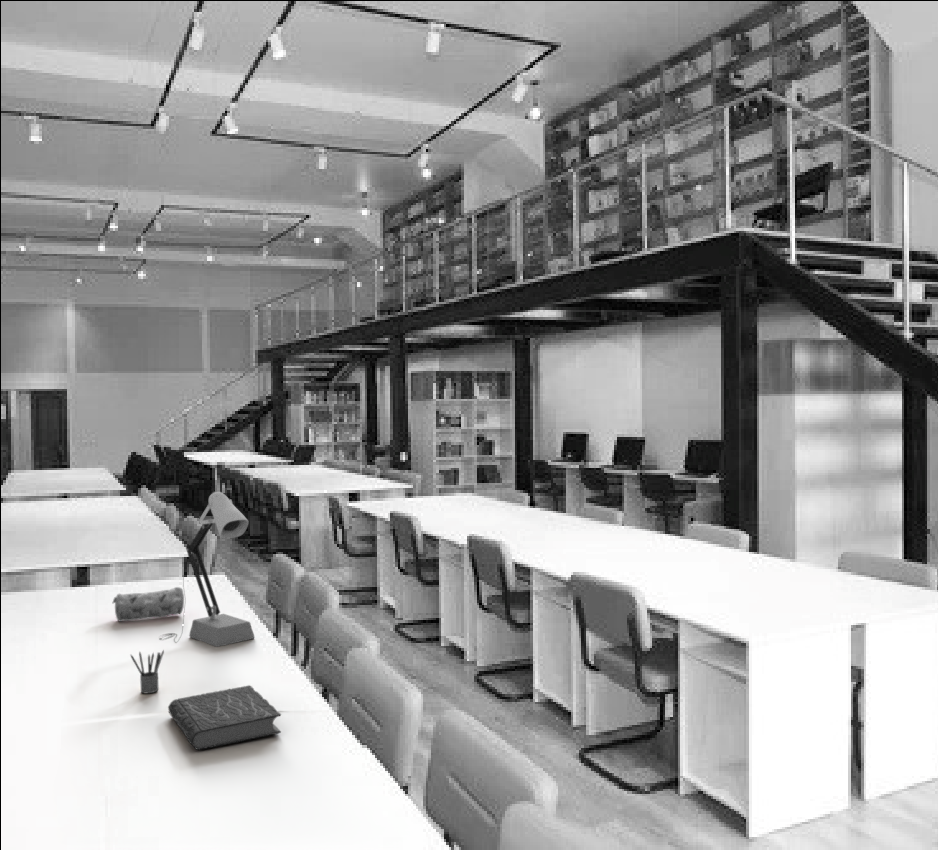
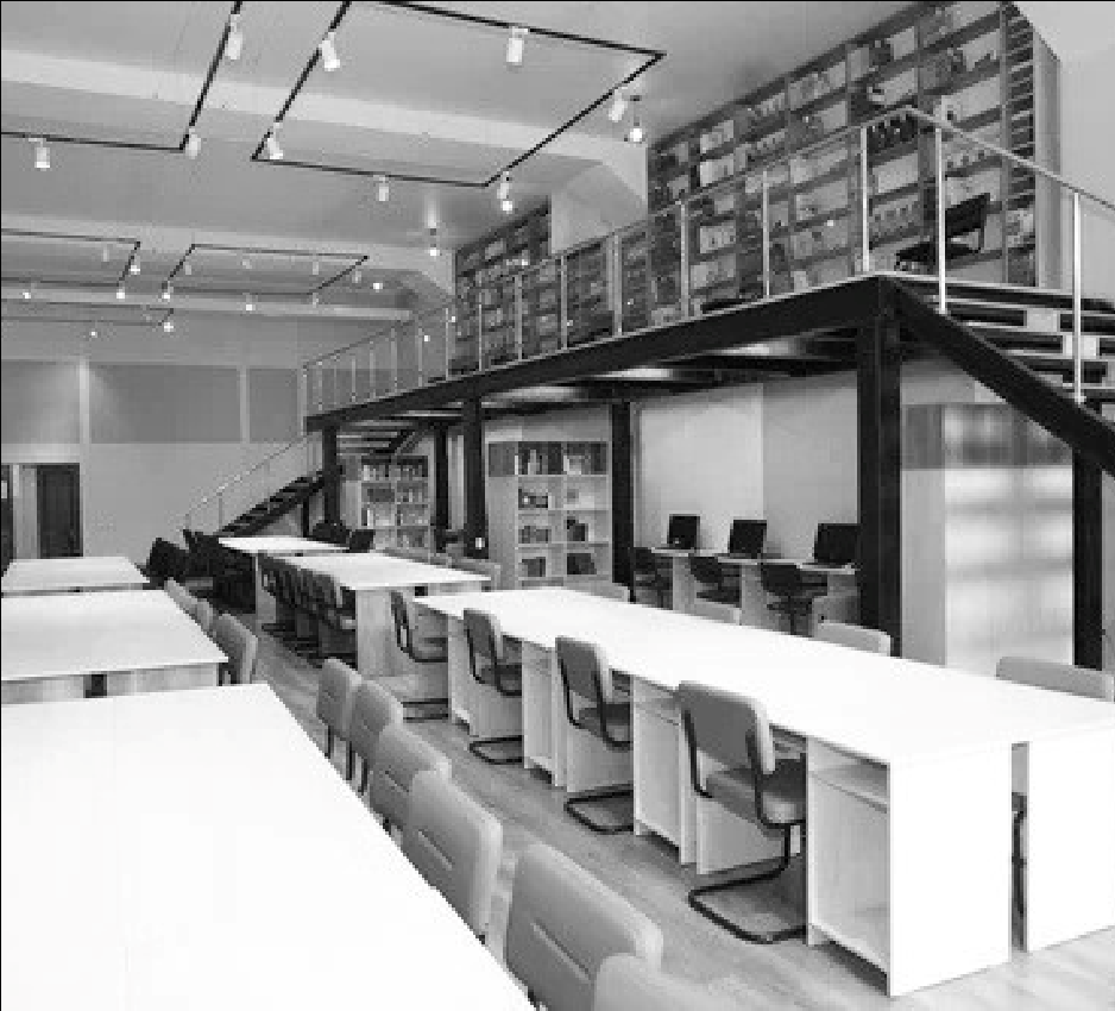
- desk lamp [159,485,255,648]
- pencil case [112,586,185,622]
- pencil box [129,649,165,694]
- book [167,685,282,751]
